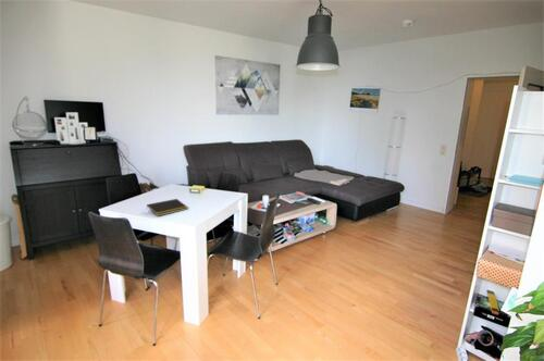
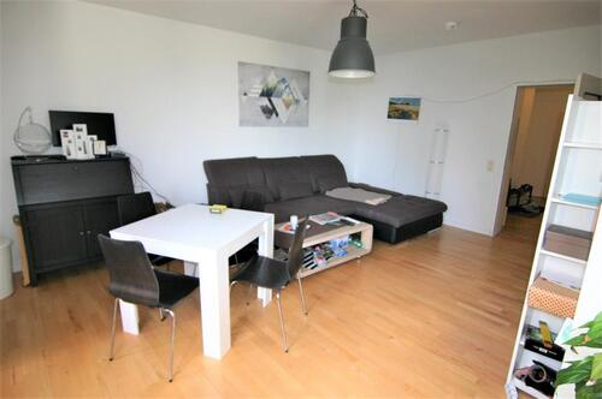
- notepad [146,198,189,217]
